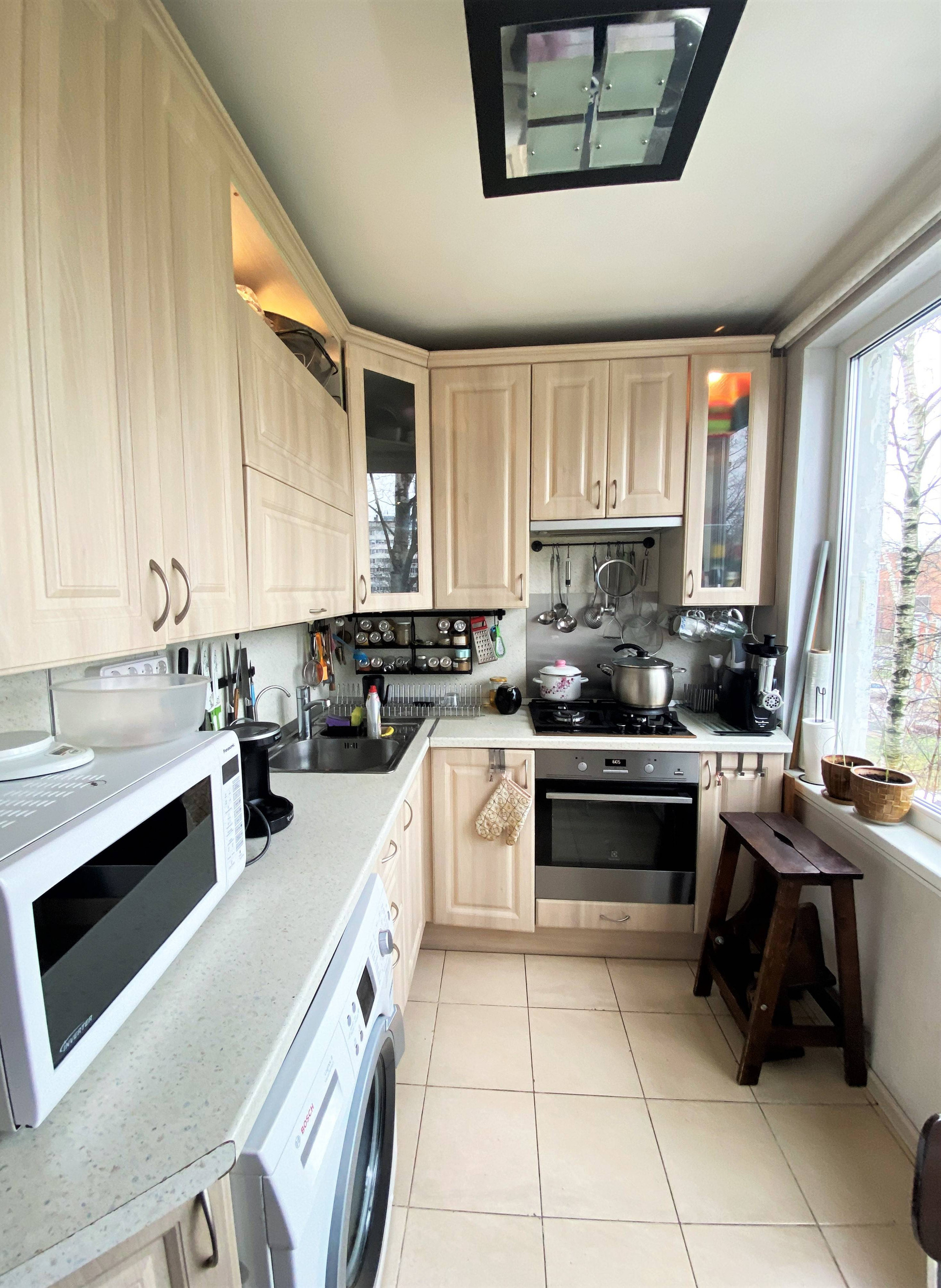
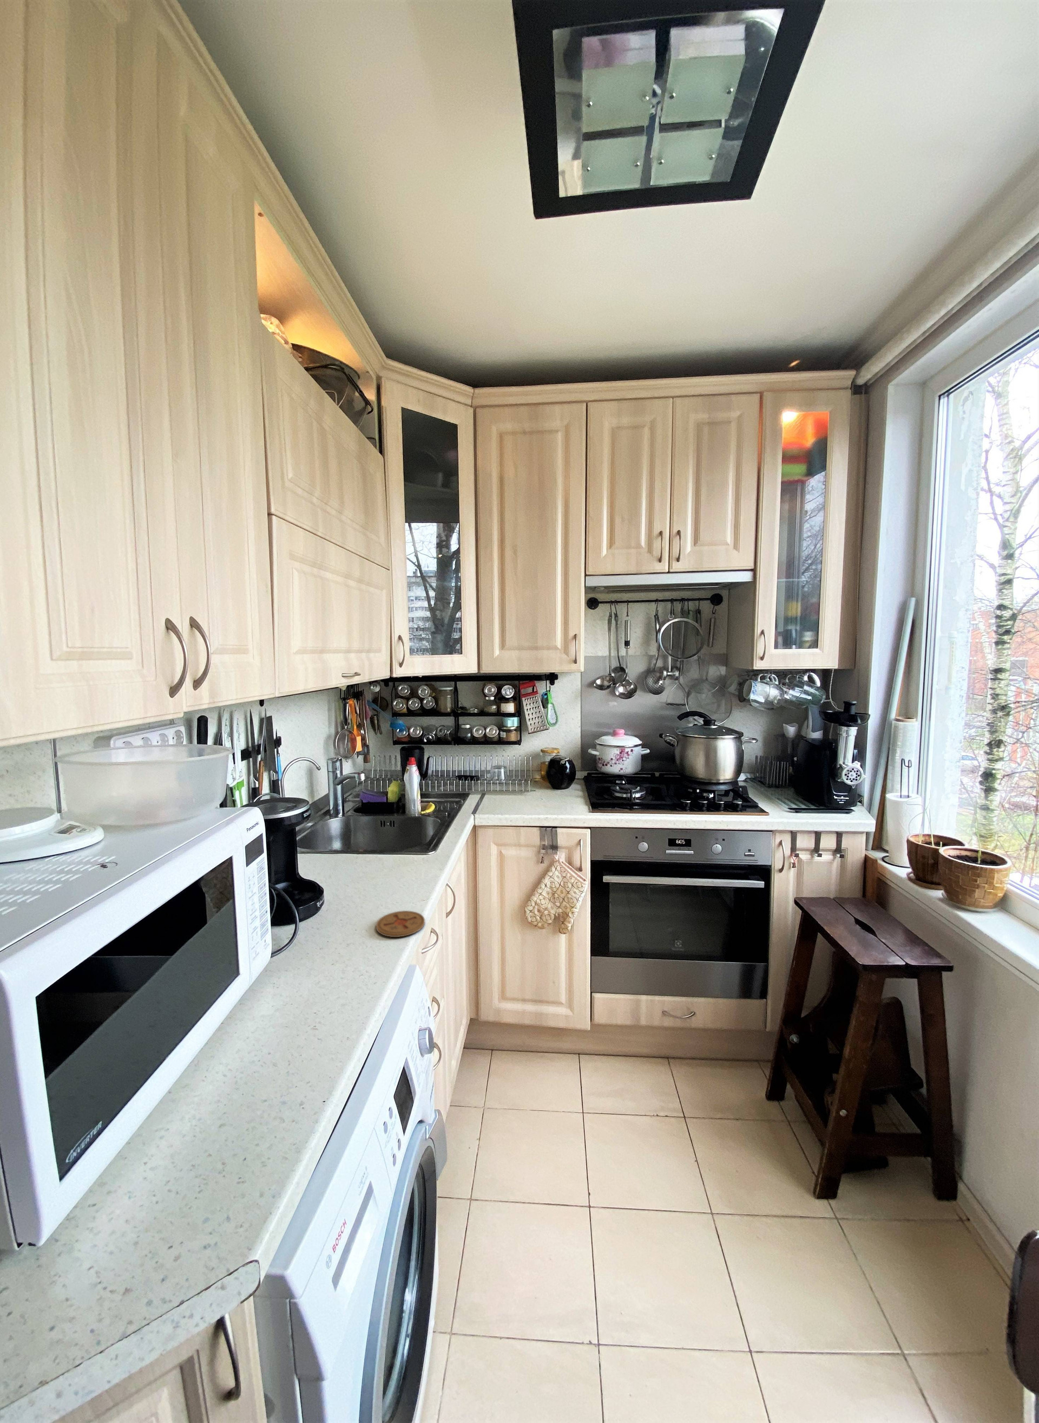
+ coaster [375,910,425,938]
